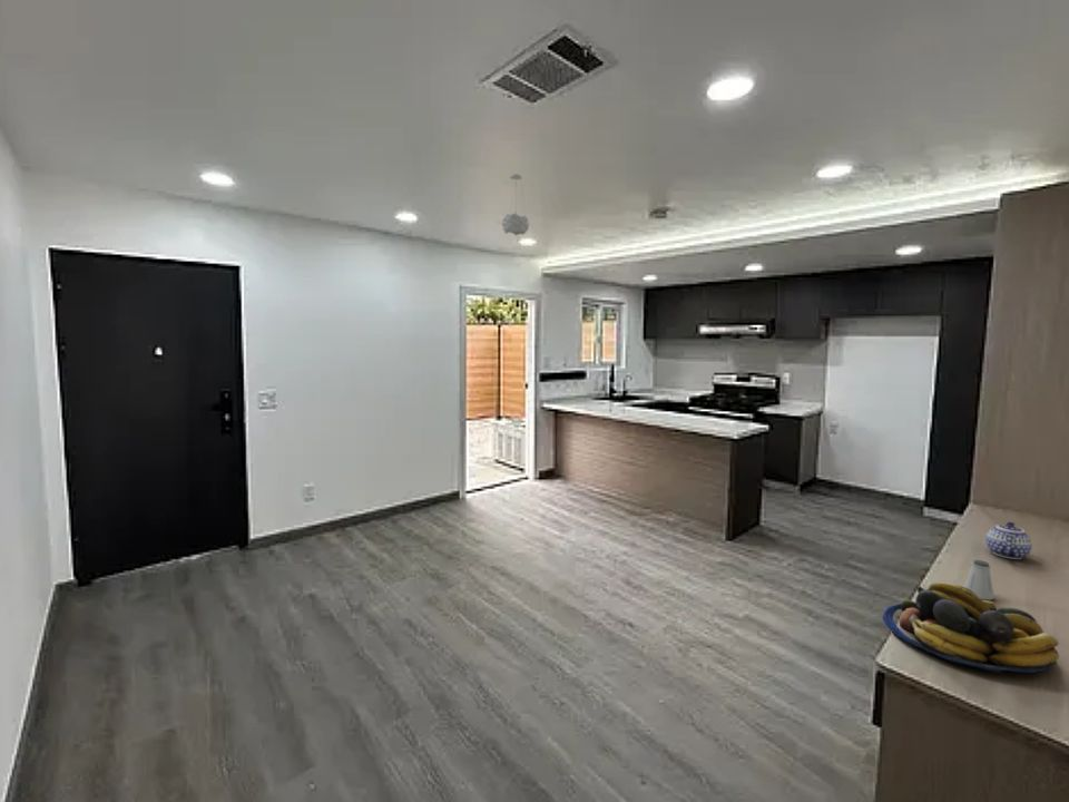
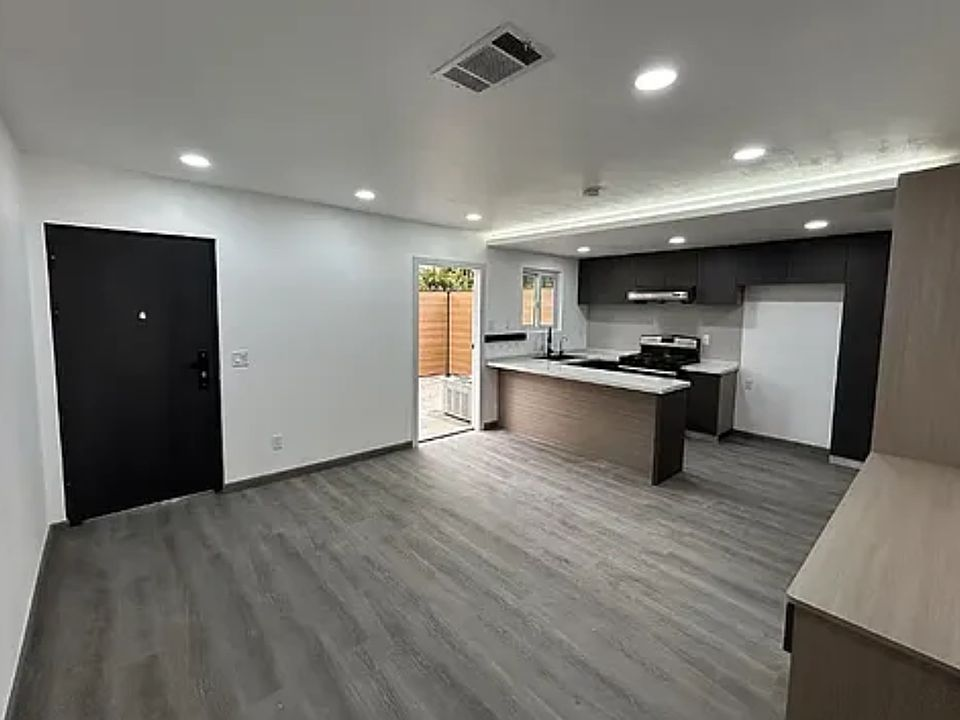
- saltshaker [963,559,996,600]
- teapot [985,521,1033,560]
- fruit bowl [882,581,1060,674]
- pendant light [501,173,530,236]
